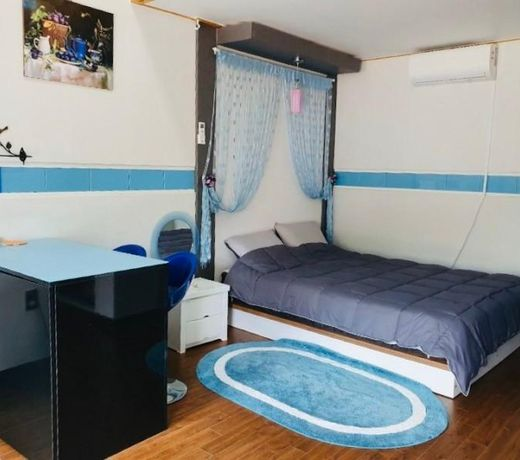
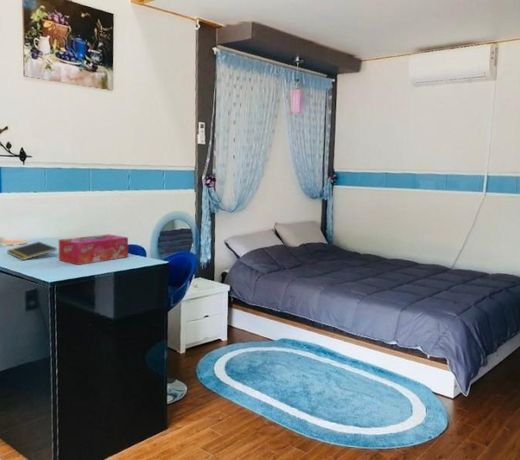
+ notepad [6,241,58,261]
+ tissue box [58,233,129,266]
